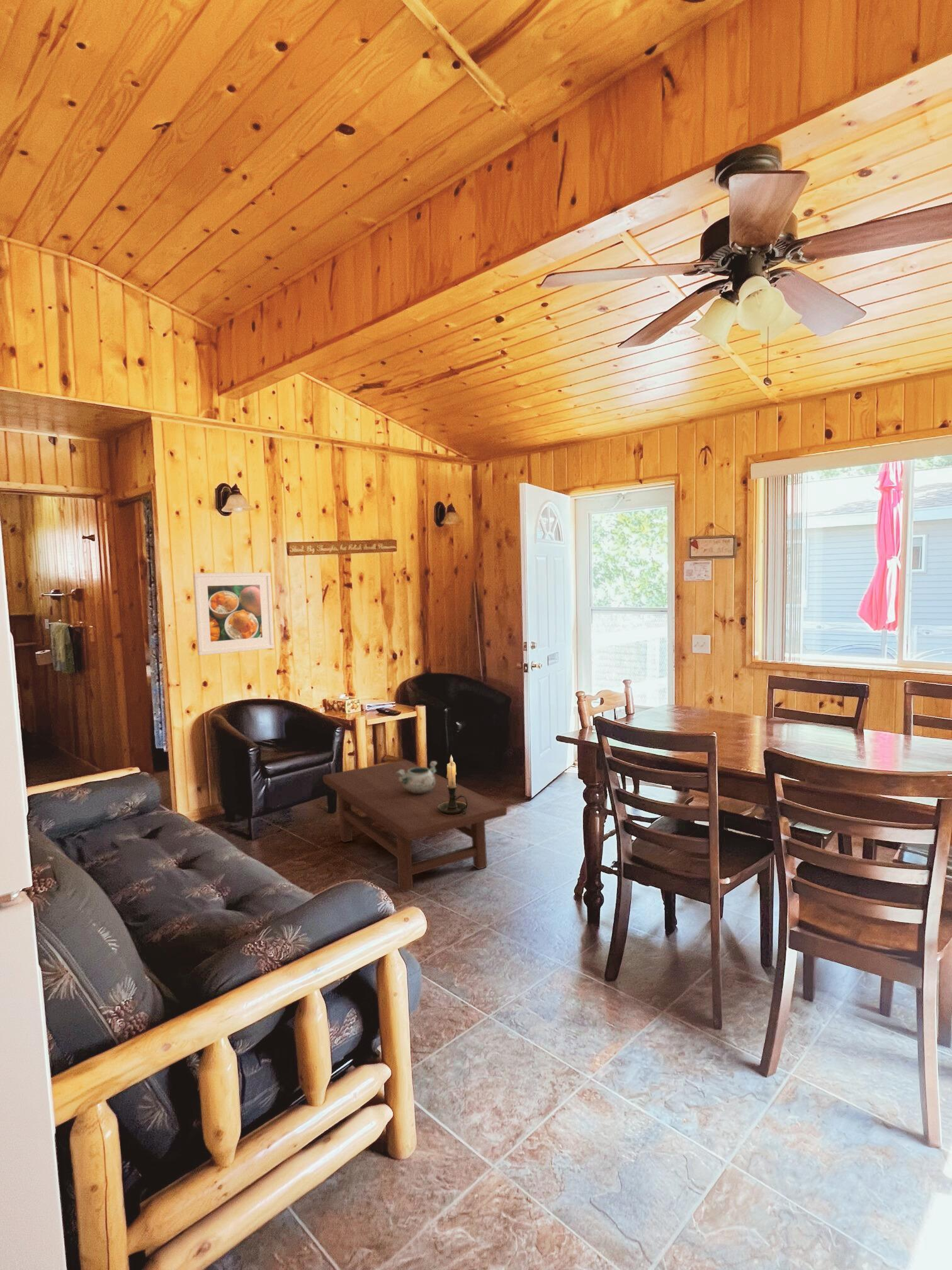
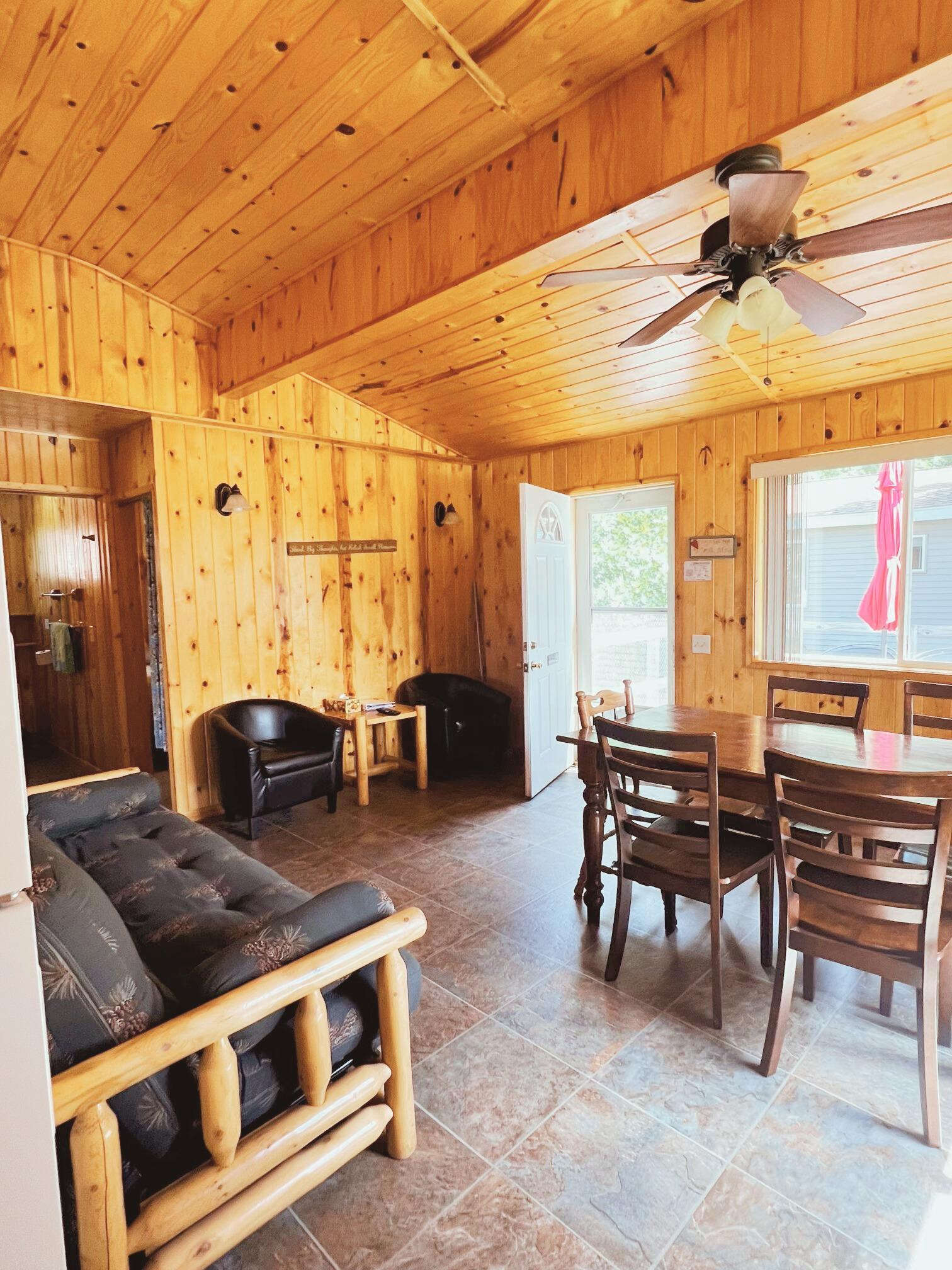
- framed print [193,572,275,656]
- coffee table [322,759,507,893]
- candle holder [438,754,468,815]
- decorative bowl [396,760,438,794]
